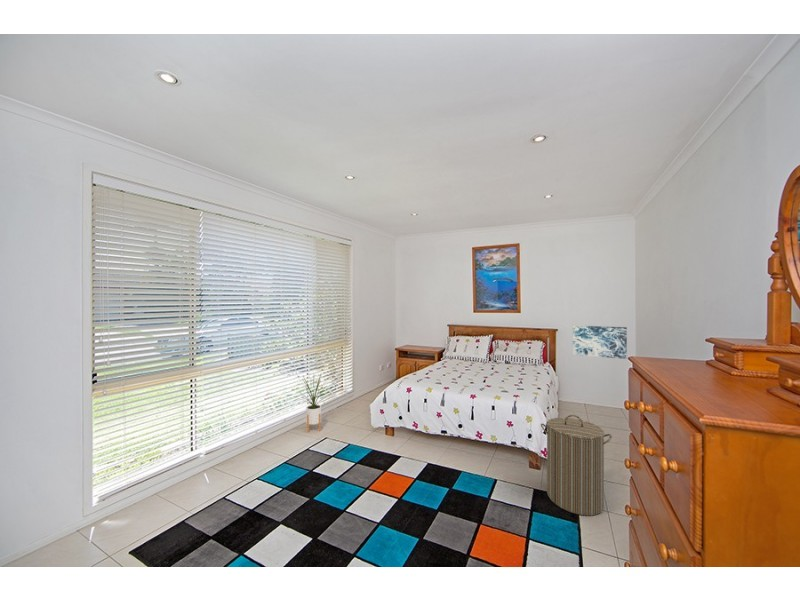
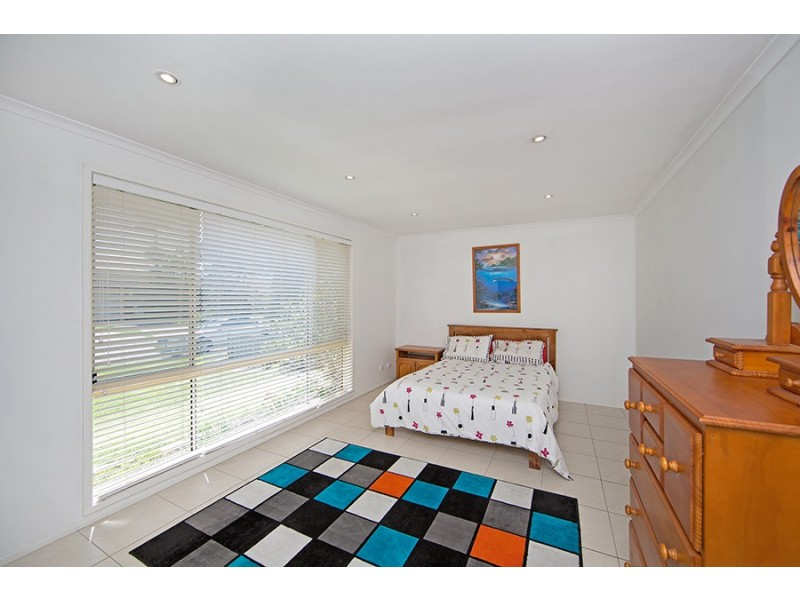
- wall art [572,324,628,360]
- laundry hamper [540,414,613,517]
- house plant [298,373,329,433]
